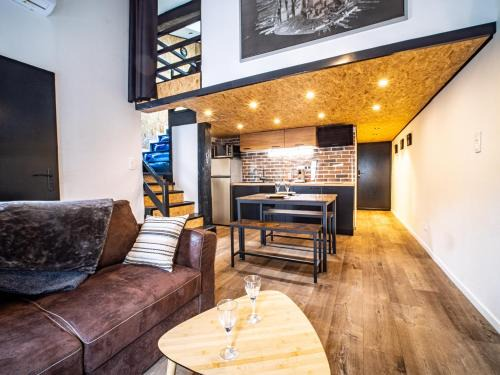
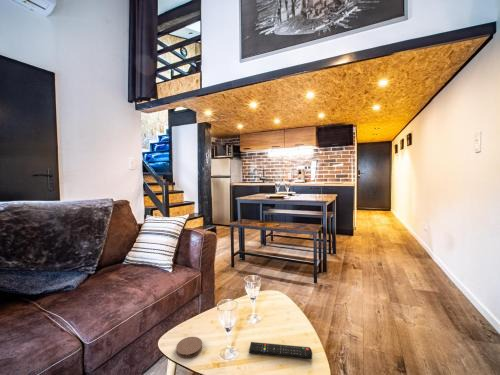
+ remote control [248,341,313,360]
+ coaster [175,336,203,359]
